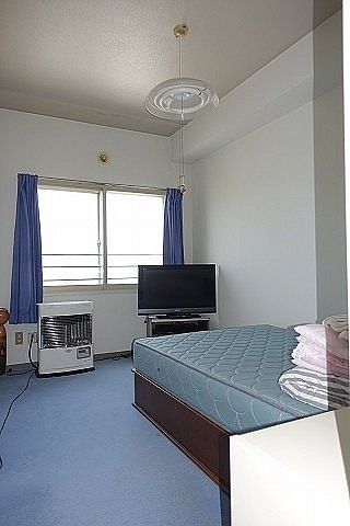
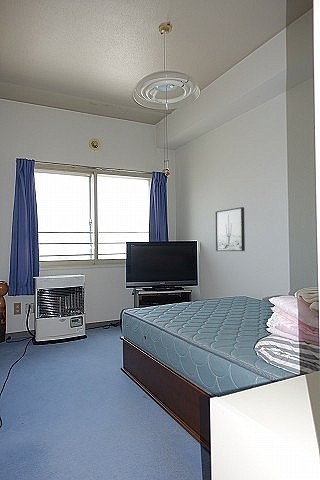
+ wall art [215,206,246,252]
